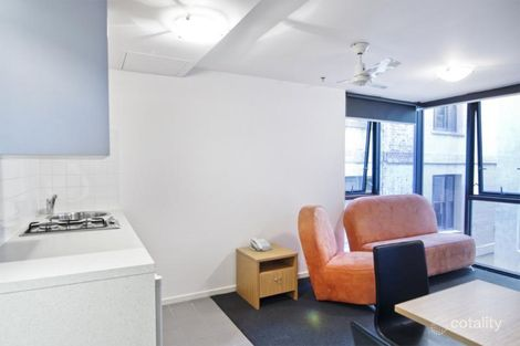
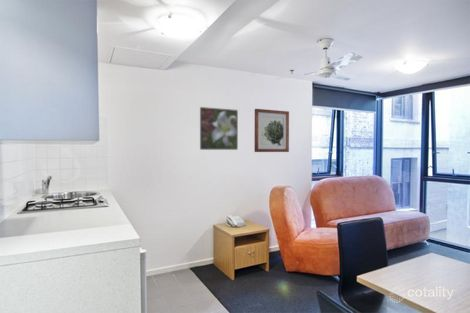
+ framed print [199,106,239,151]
+ wall art [254,108,290,153]
